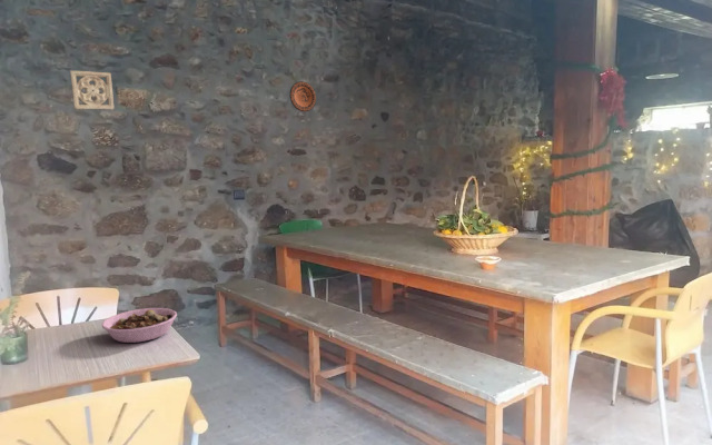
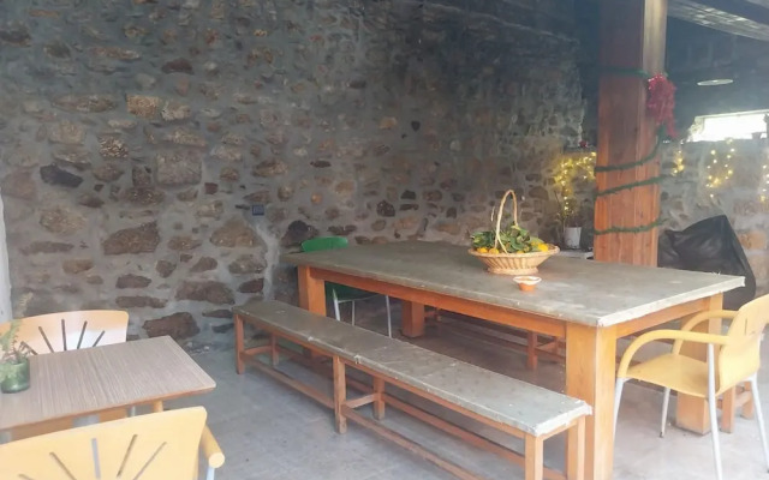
- wall ornament [69,69,116,111]
- bowl [101,307,178,344]
- decorative plate [289,80,317,112]
